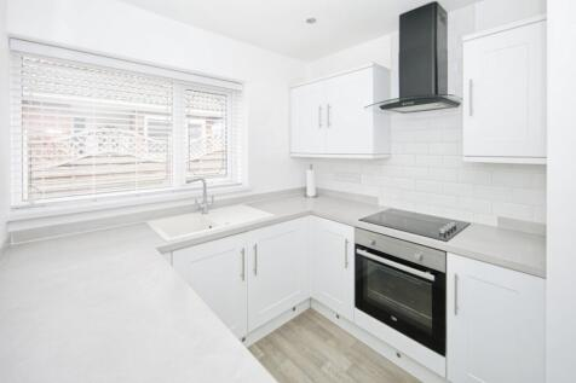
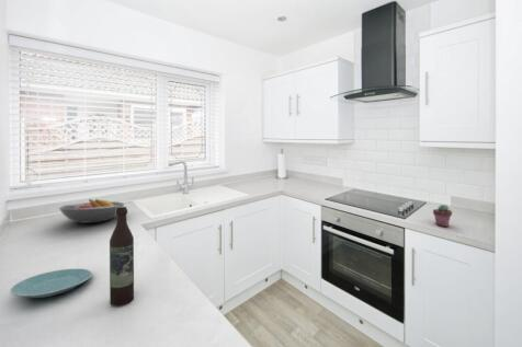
+ fruit bowl [58,198,125,224]
+ potted succulent [432,204,453,228]
+ wine bottle [109,206,135,306]
+ plate [9,268,93,299]
